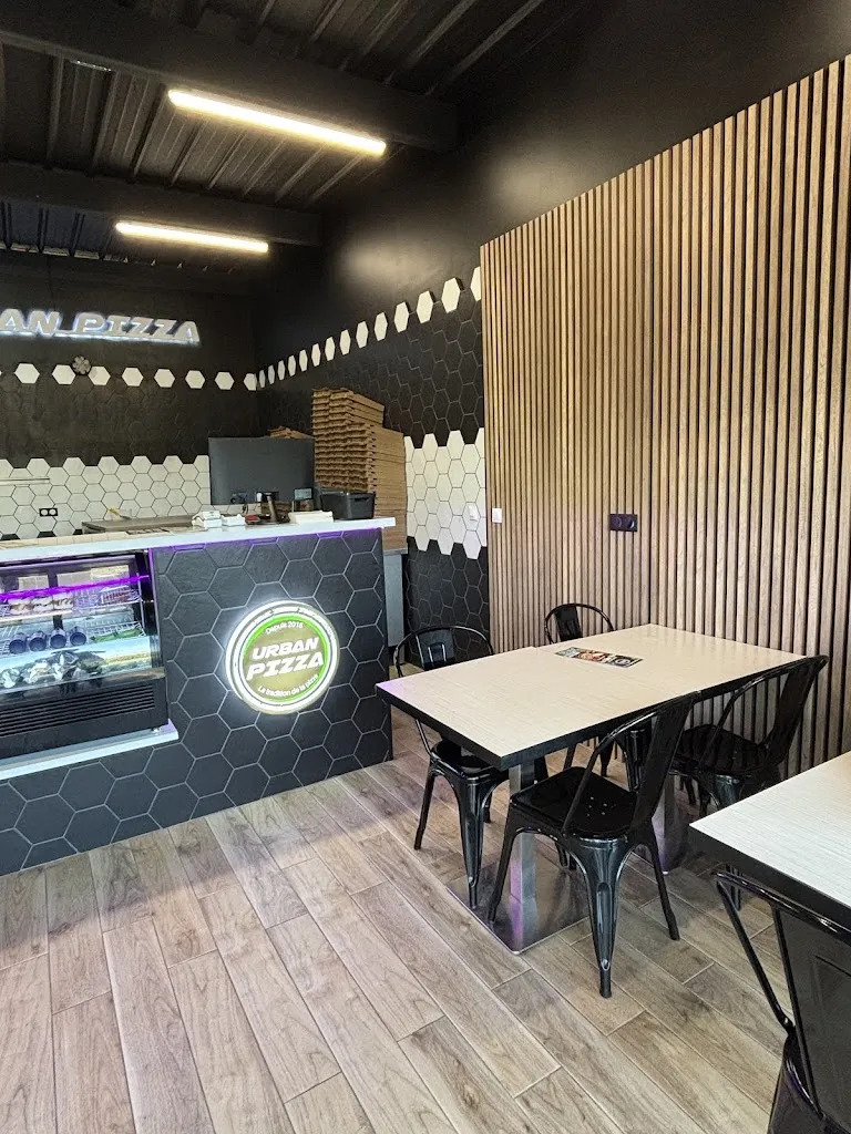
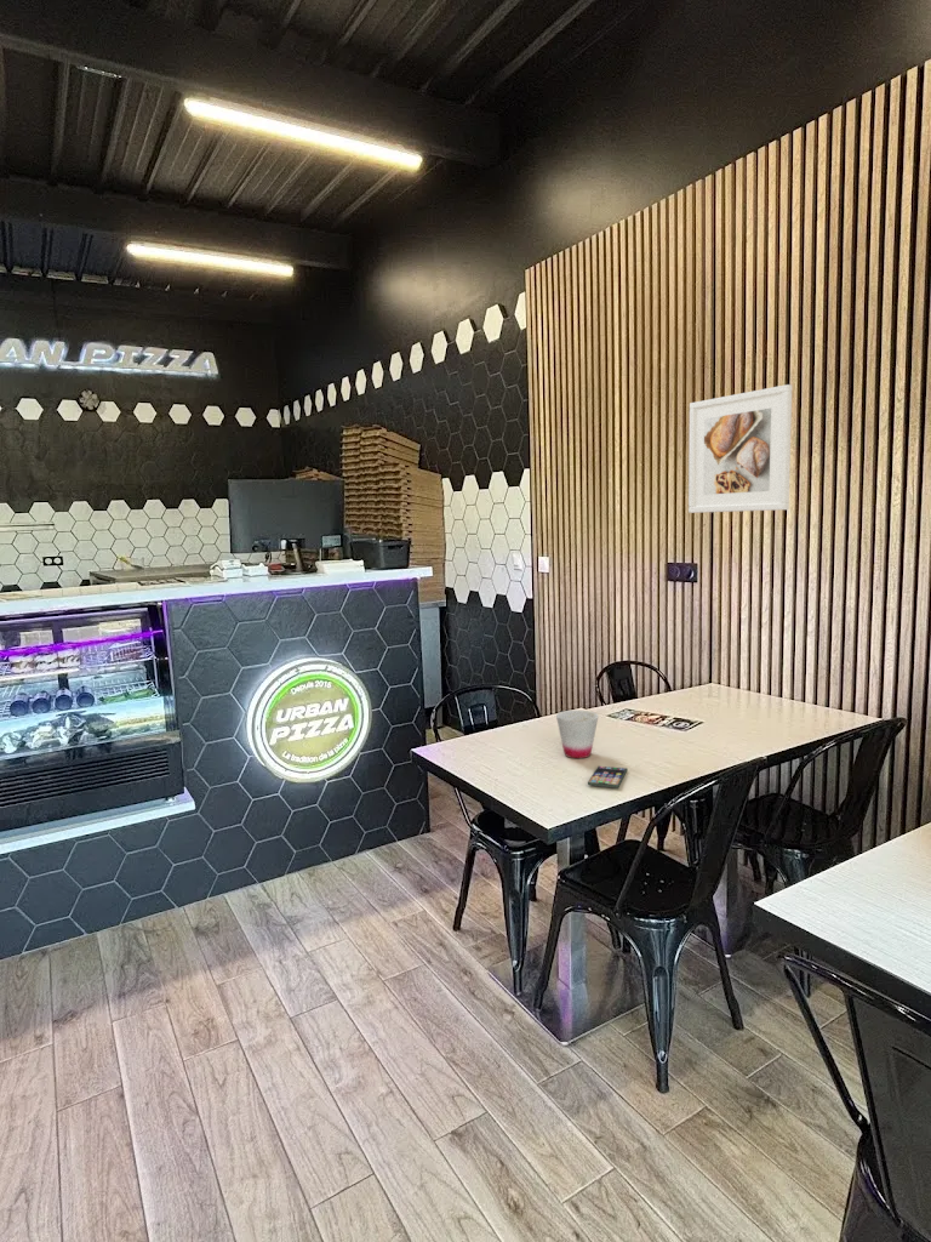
+ cup [555,710,600,759]
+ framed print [687,383,793,514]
+ smartphone [587,765,628,788]
